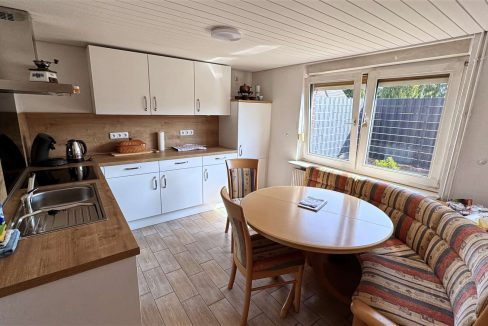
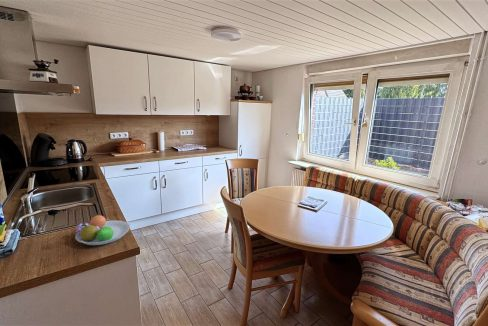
+ fruit bowl [74,213,131,246]
